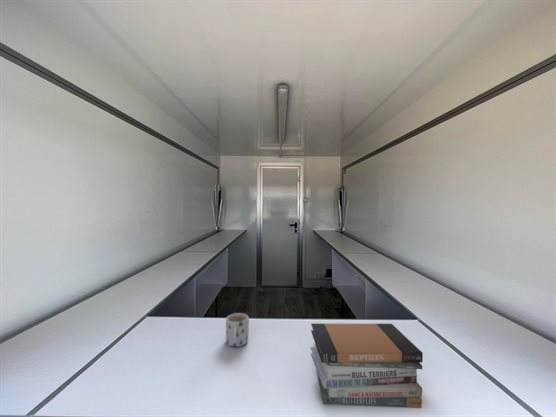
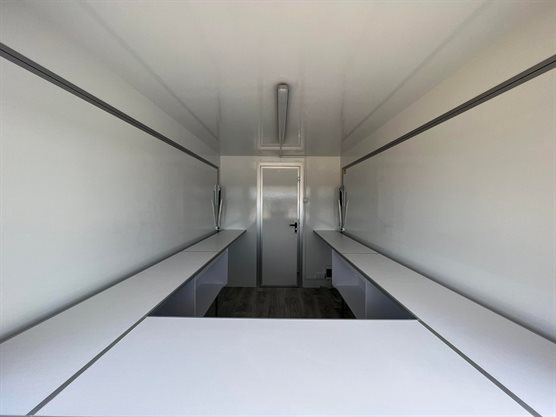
- book stack [309,323,424,409]
- mug [225,312,250,348]
